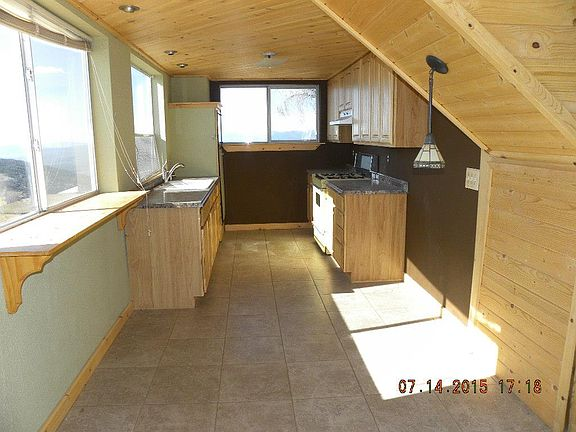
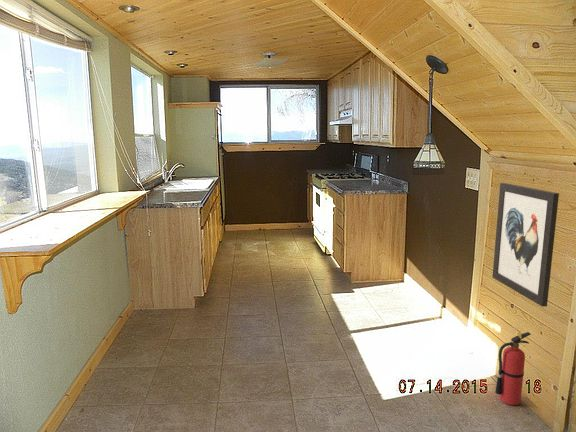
+ wall art [491,182,560,308]
+ fire extinguisher [494,331,532,406]
